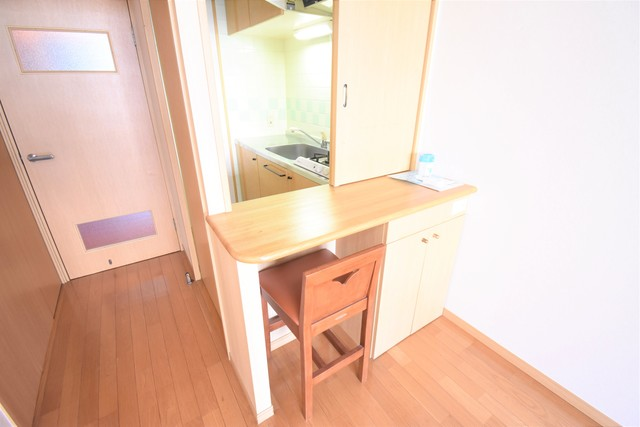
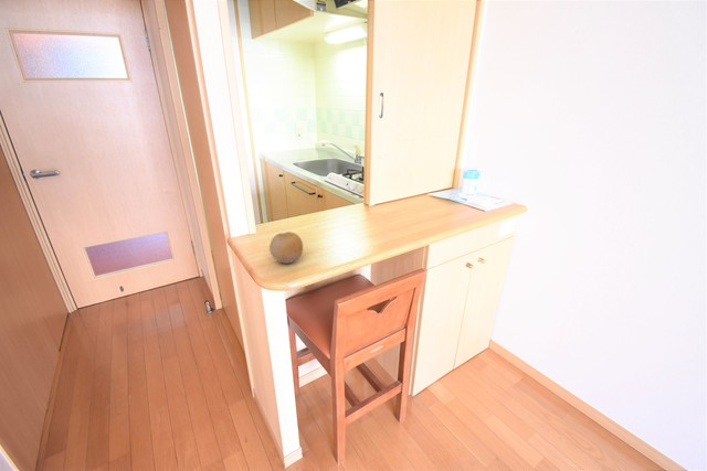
+ fruit [268,231,304,265]
